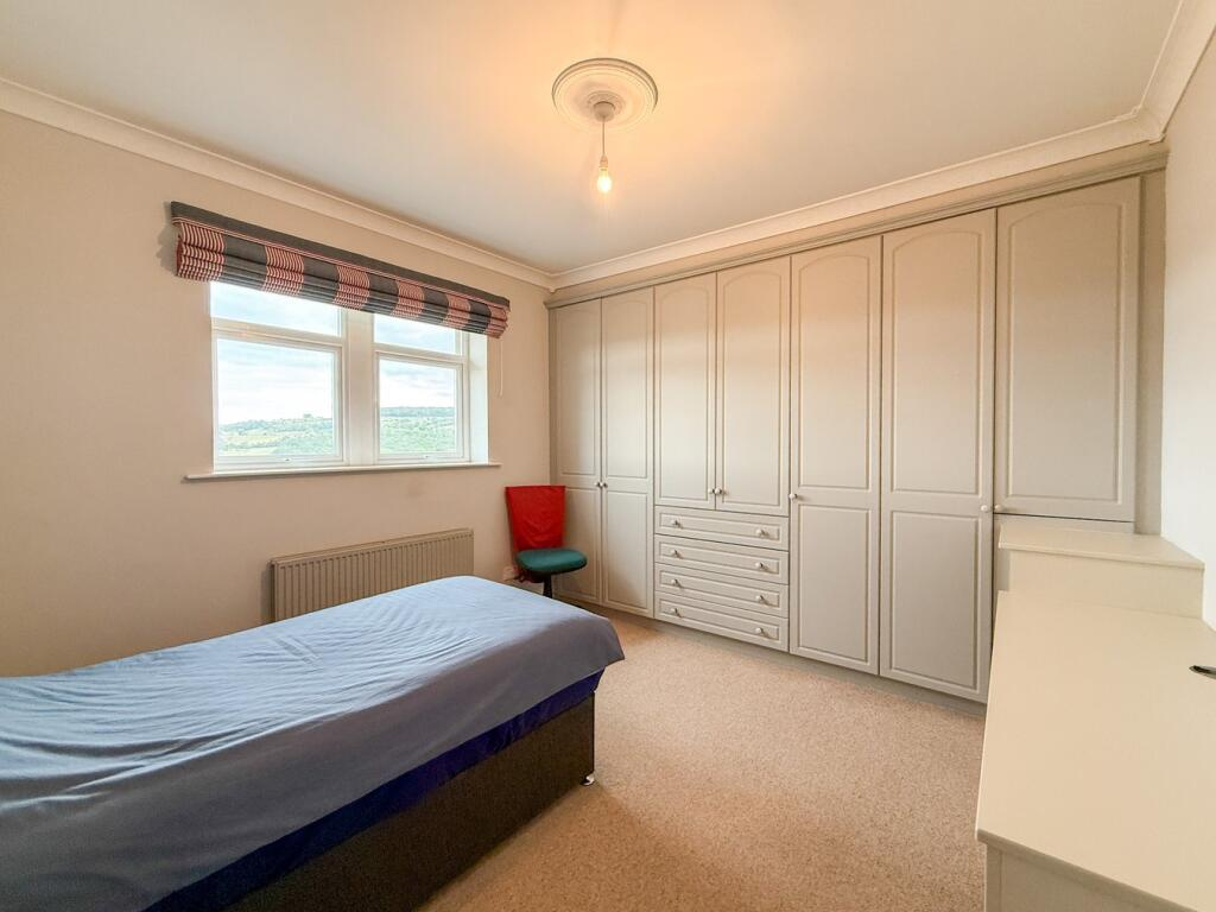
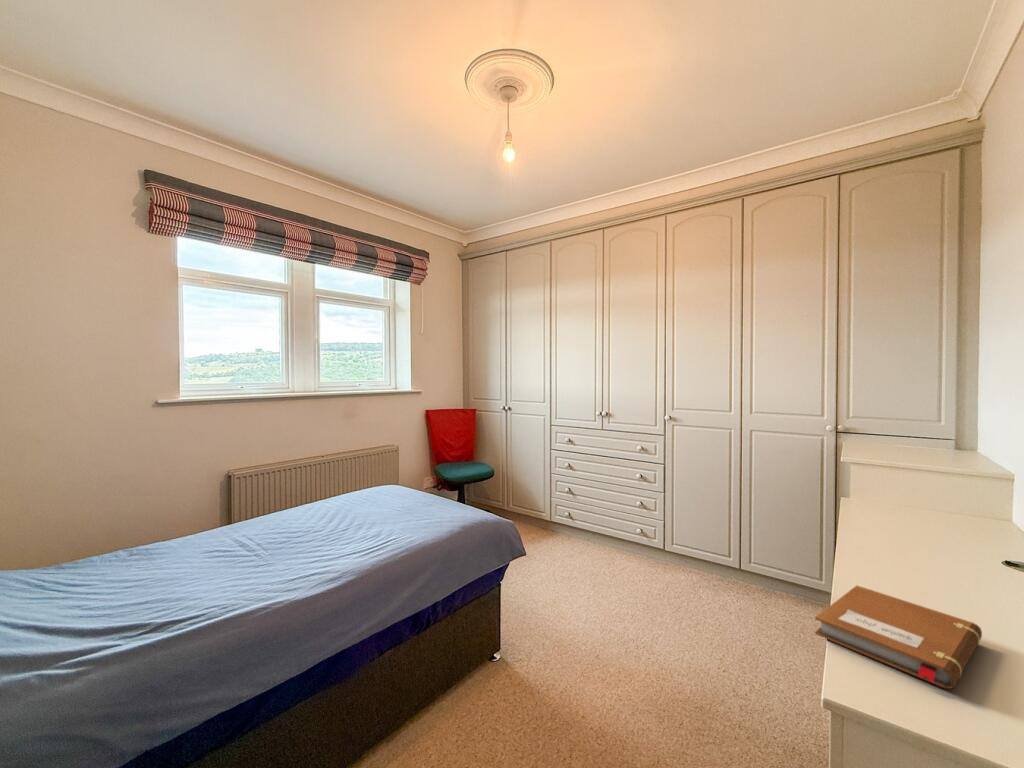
+ notebook [814,584,983,690]
